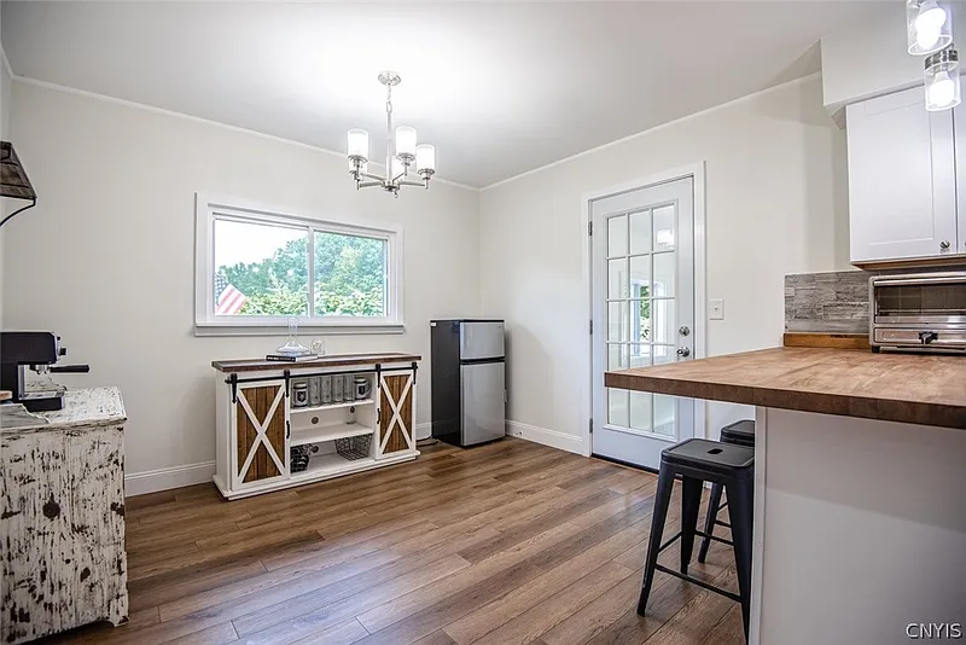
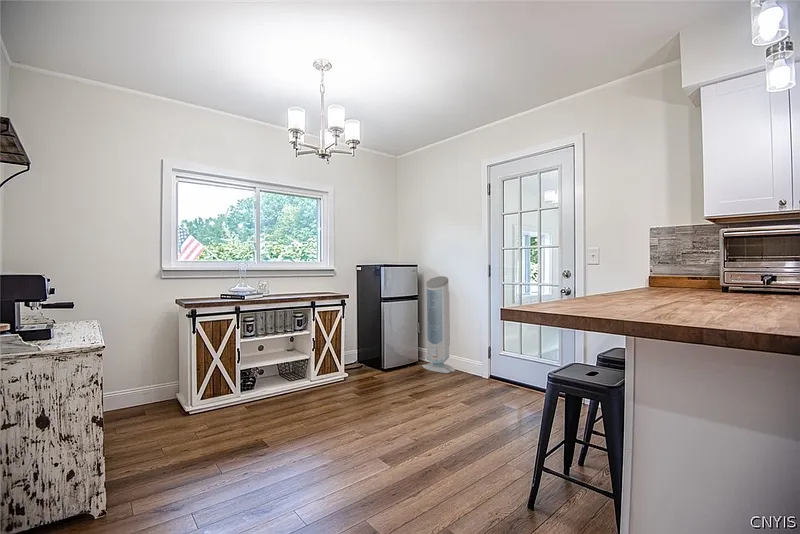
+ air purifier [421,275,456,374]
